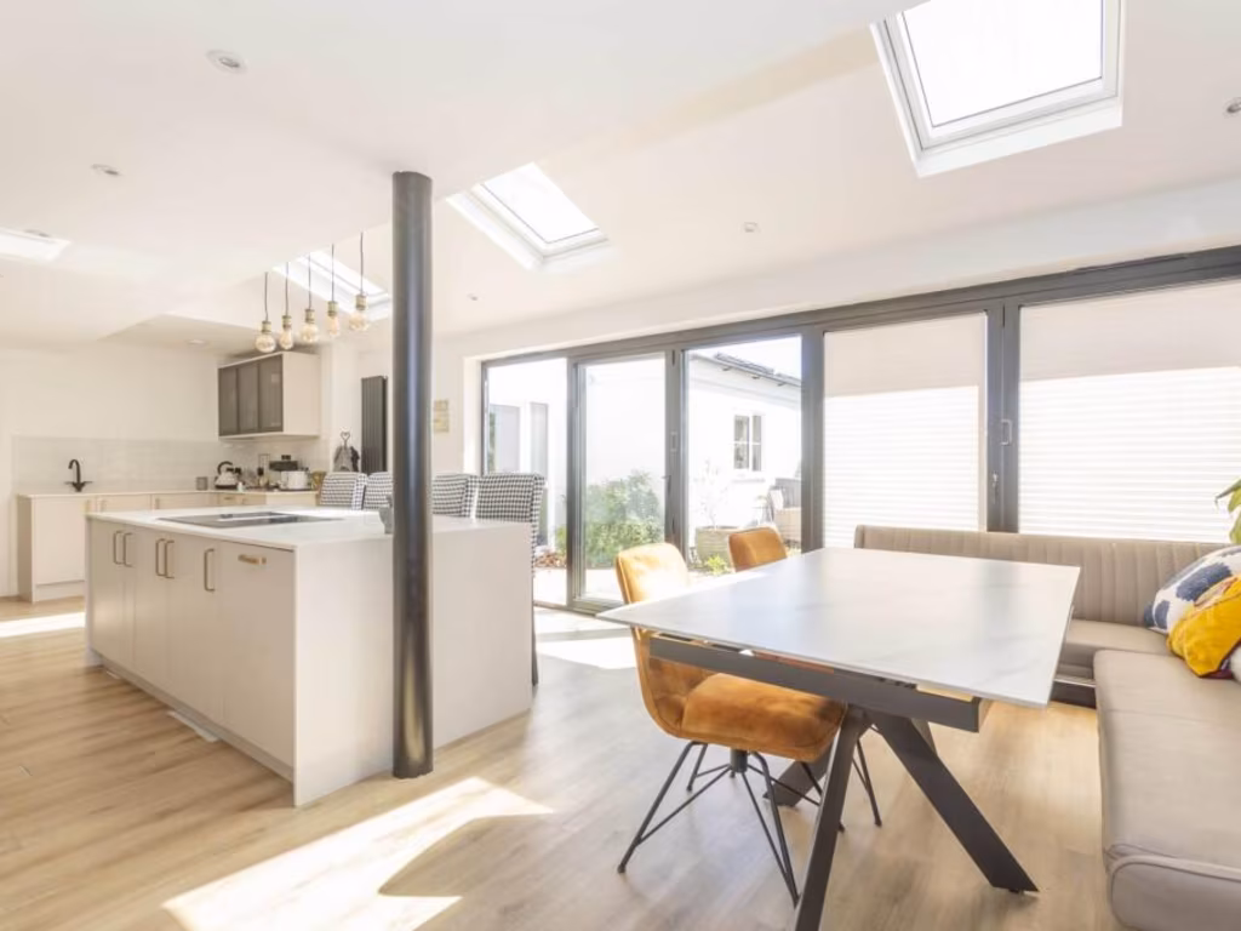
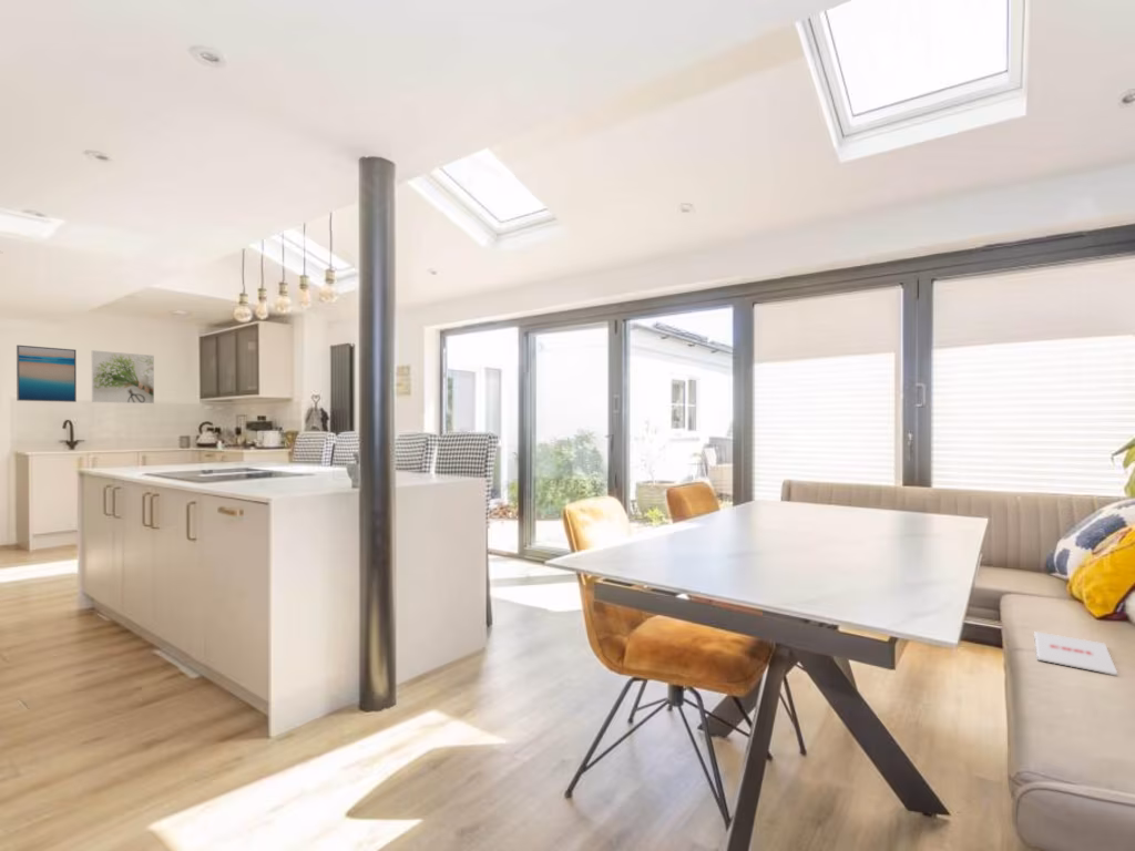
+ magazine [1033,630,1118,676]
+ wall art [16,344,78,403]
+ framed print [91,349,155,404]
